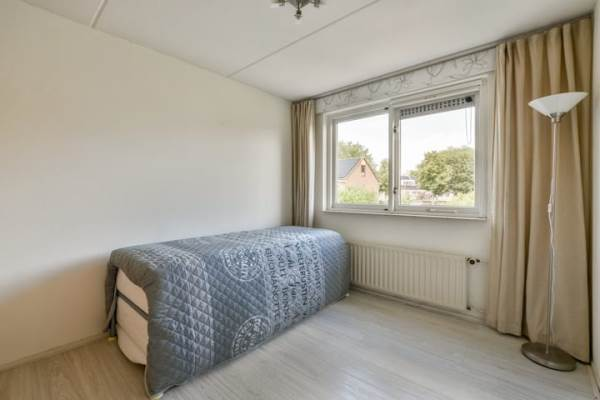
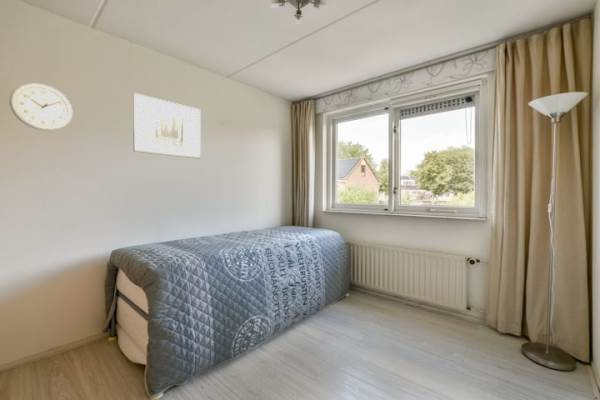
+ wall clock [8,82,74,132]
+ wall art [132,92,202,160]
